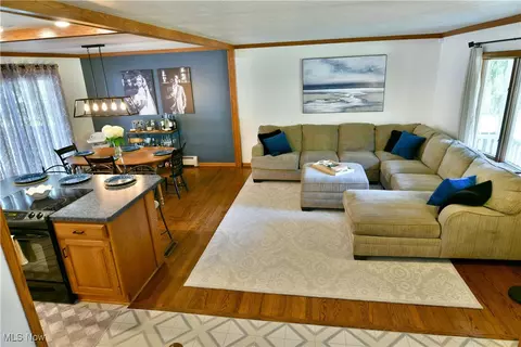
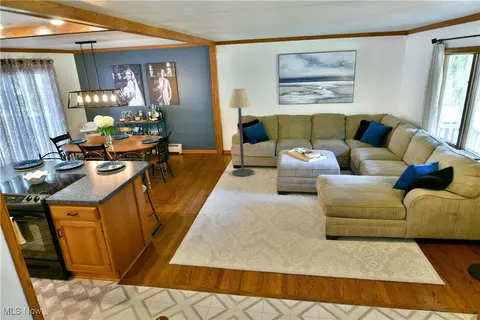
+ floor lamp [227,88,254,177]
